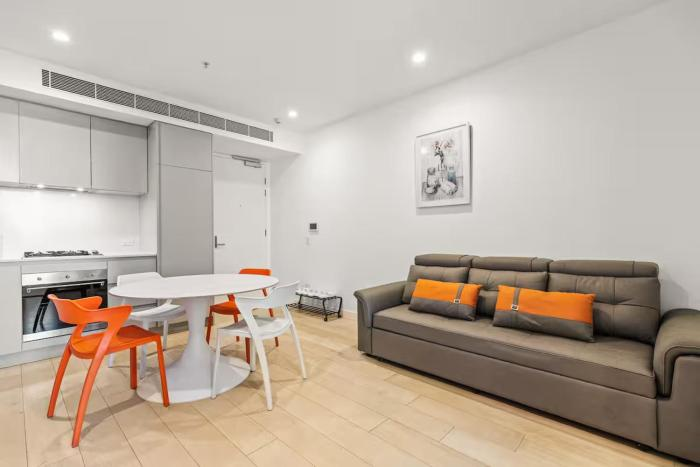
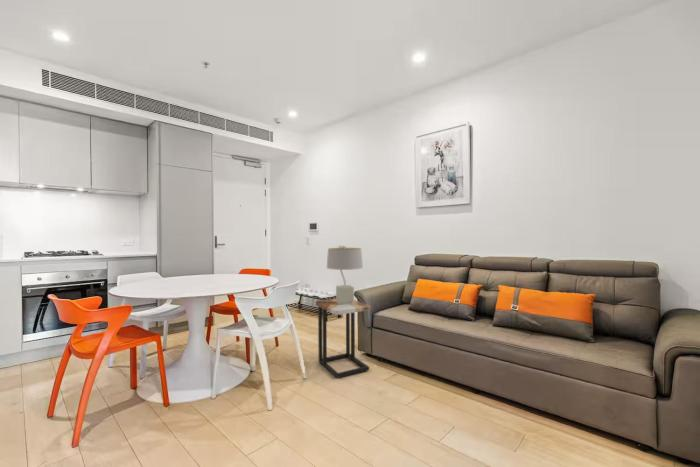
+ table lamp [326,245,364,305]
+ side table [315,298,371,379]
